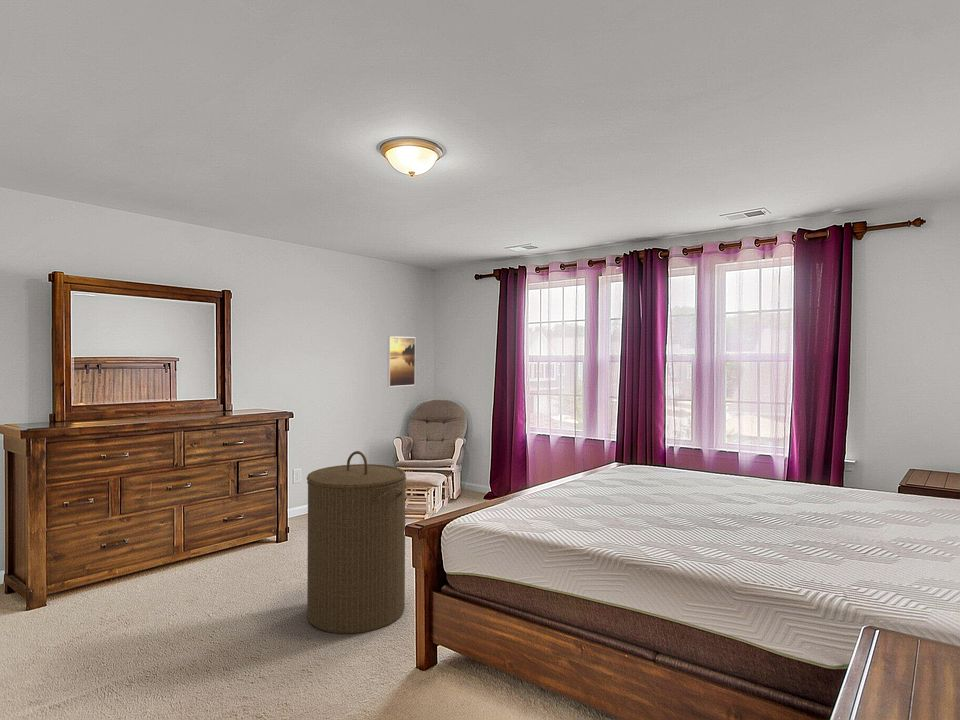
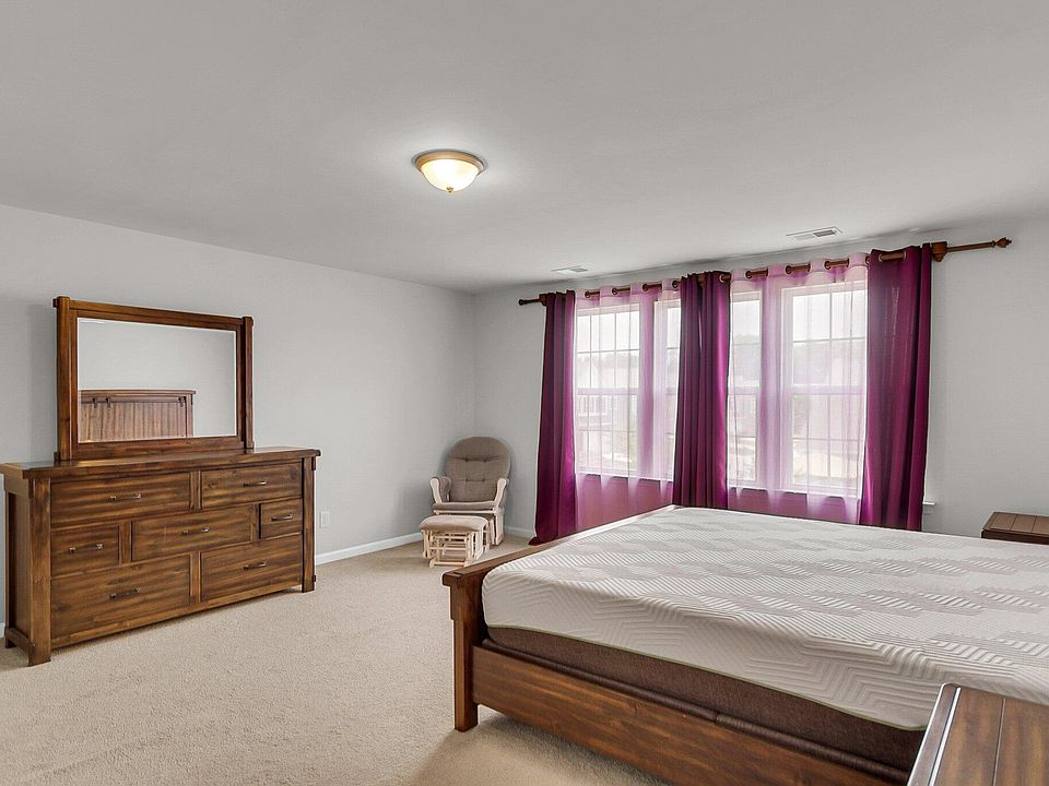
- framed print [387,335,416,388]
- laundry hamper [306,450,407,635]
